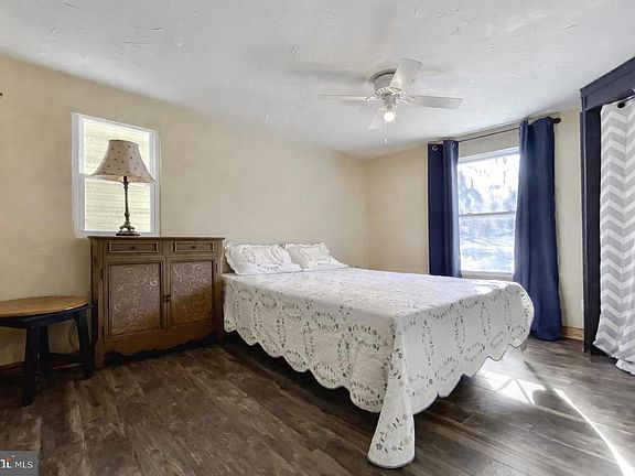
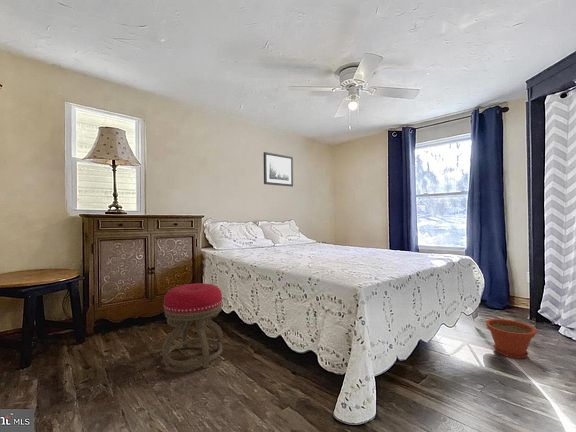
+ plant pot [485,318,538,360]
+ stool [161,282,224,370]
+ wall art [263,151,294,188]
